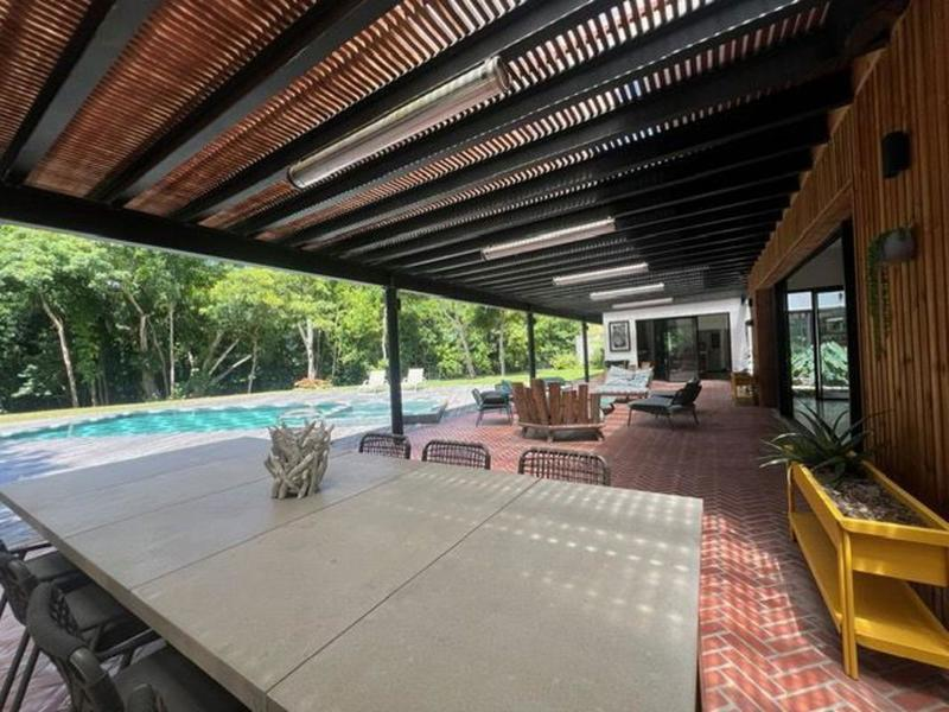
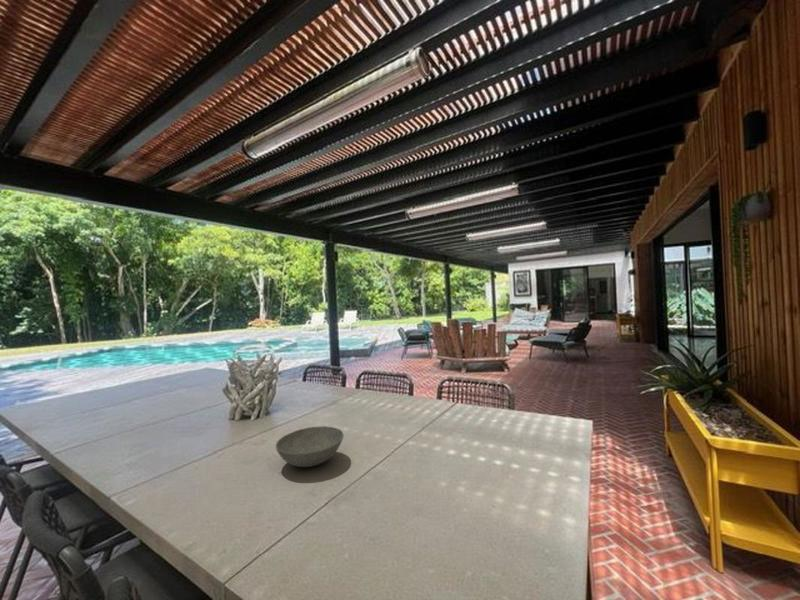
+ bowl [275,425,344,468]
